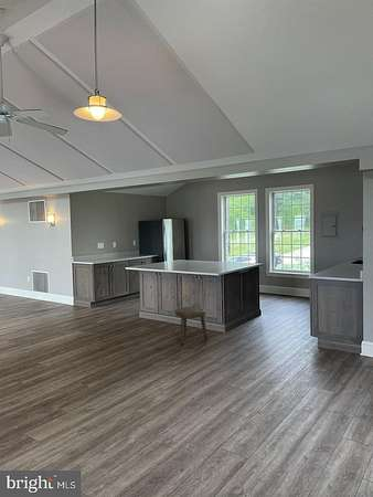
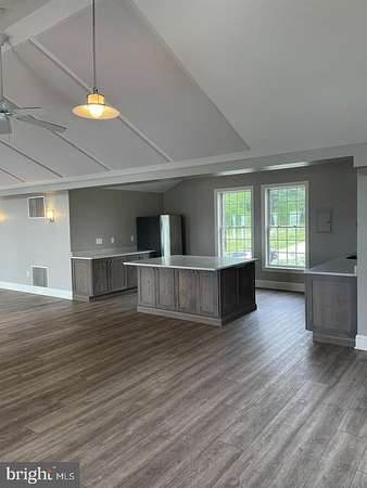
- stool [173,306,209,347]
